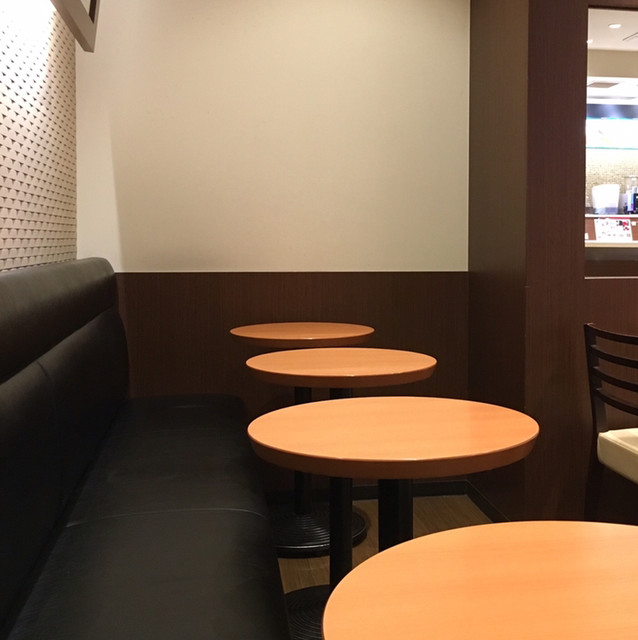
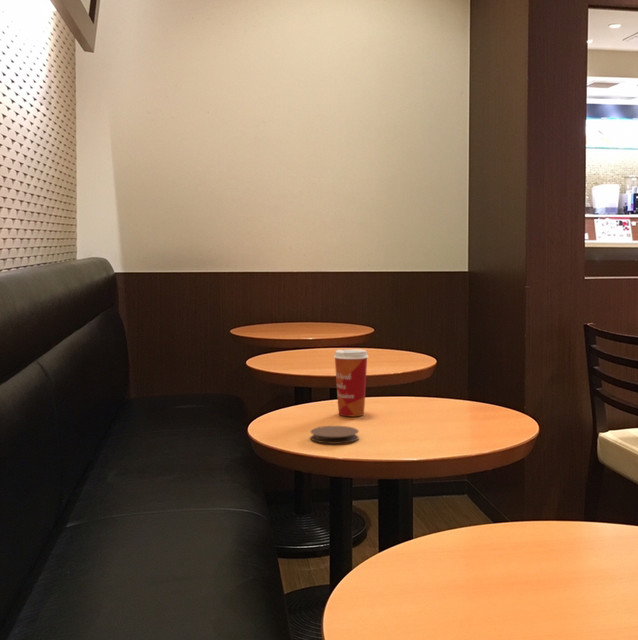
+ coaster [309,425,360,445]
+ coffee cup [333,348,369,417]
